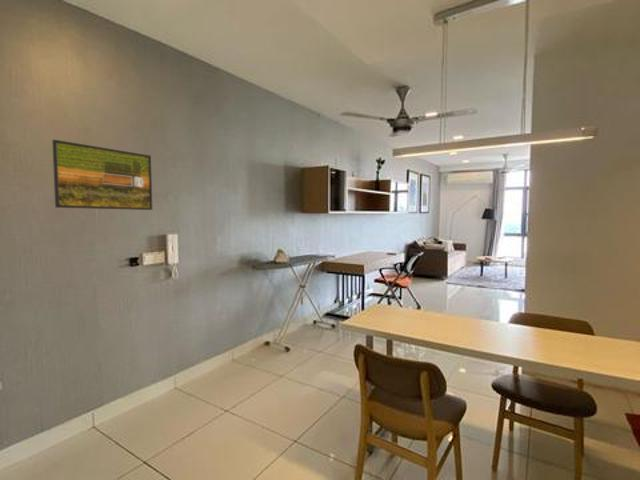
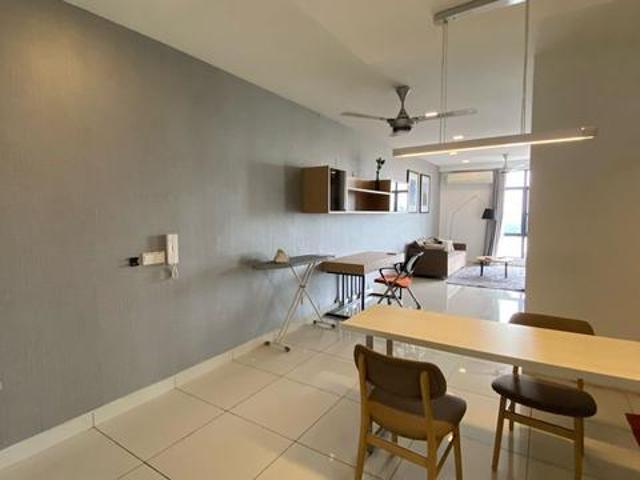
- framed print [51,139,153,211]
